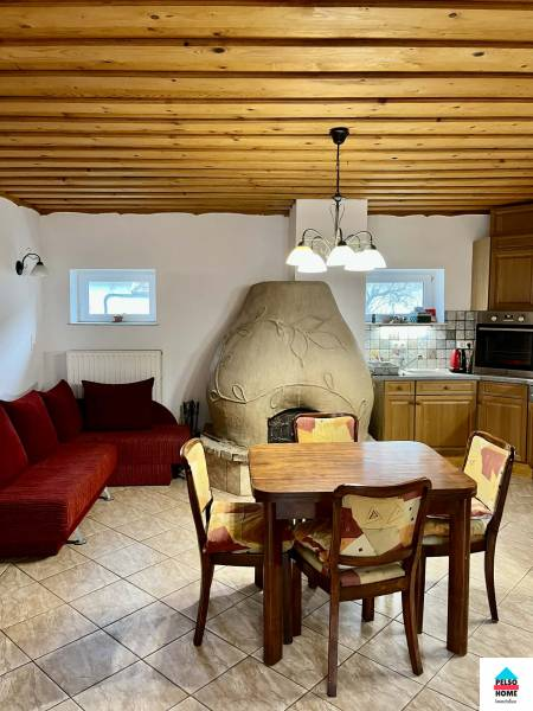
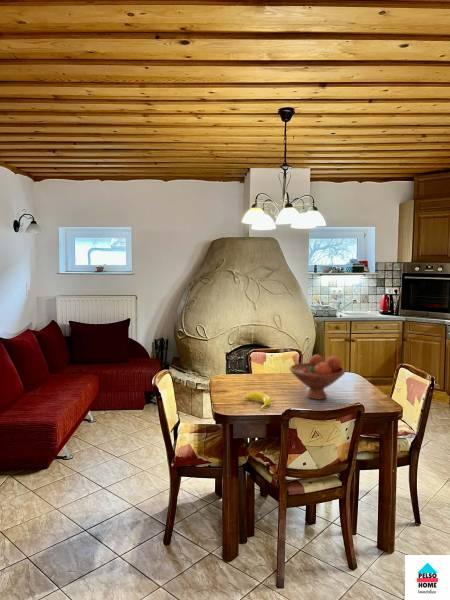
+ banana [243,392,272,410]
+ fruit bowl [289,354,346,401]
